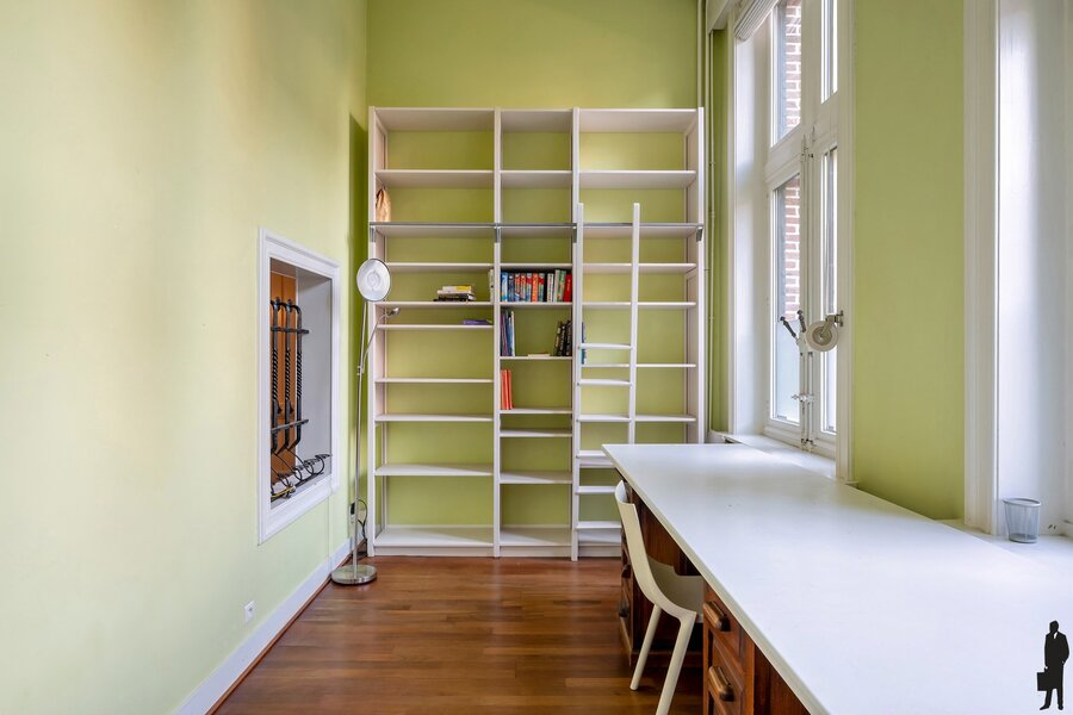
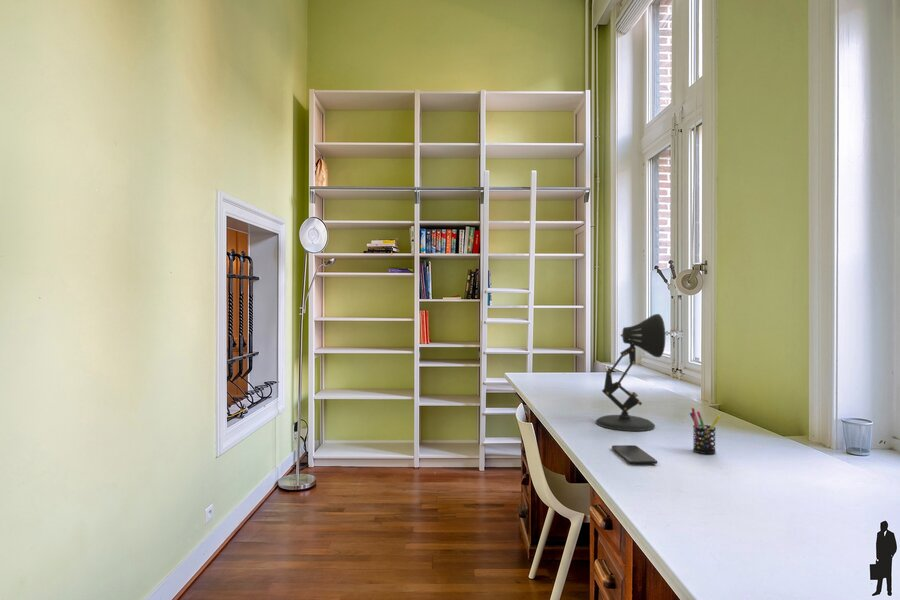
+ desk lamp [595,313,666,432]
+ pen holder [689,407,721,455]
+ smartphone [611,444,659,465]
